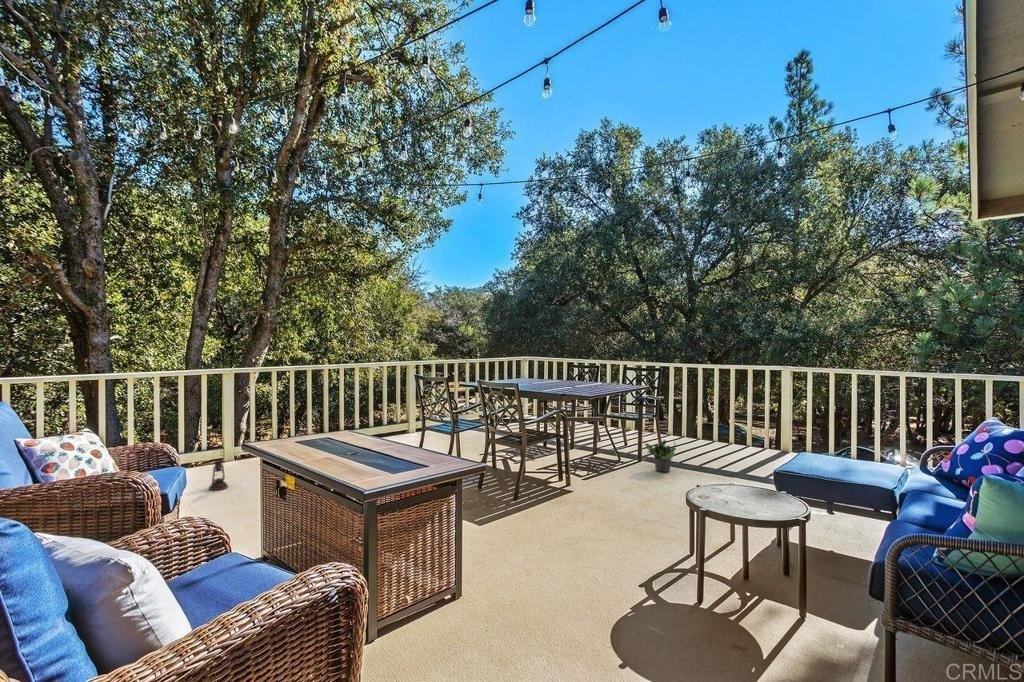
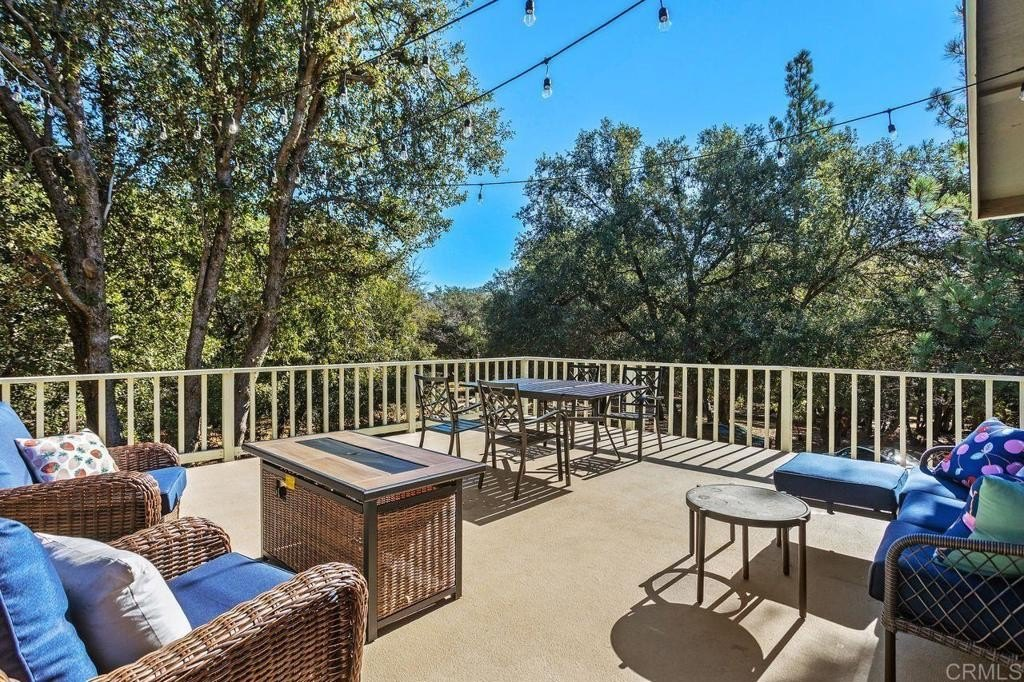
- potted plant [643,438,677,473]
- lantern [208,448,229,491]
